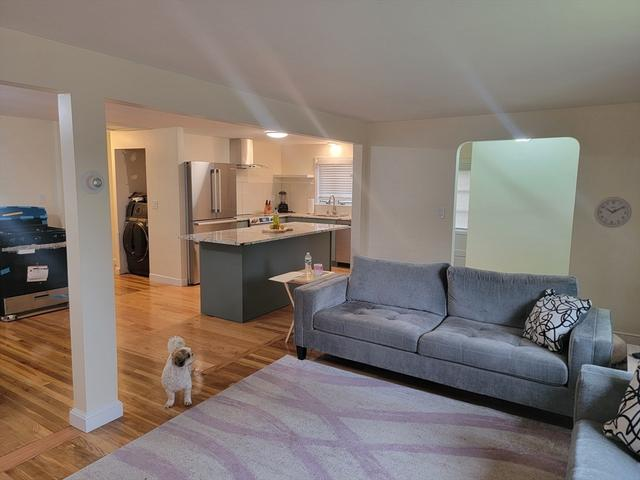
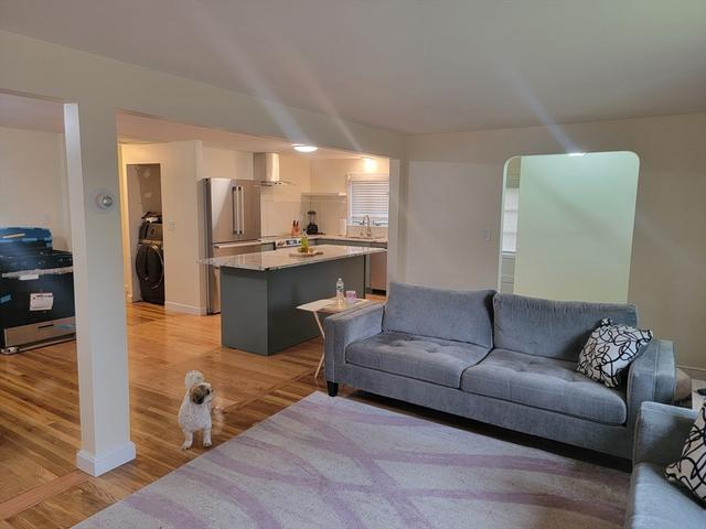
- wall clock [593,196,633,229]
